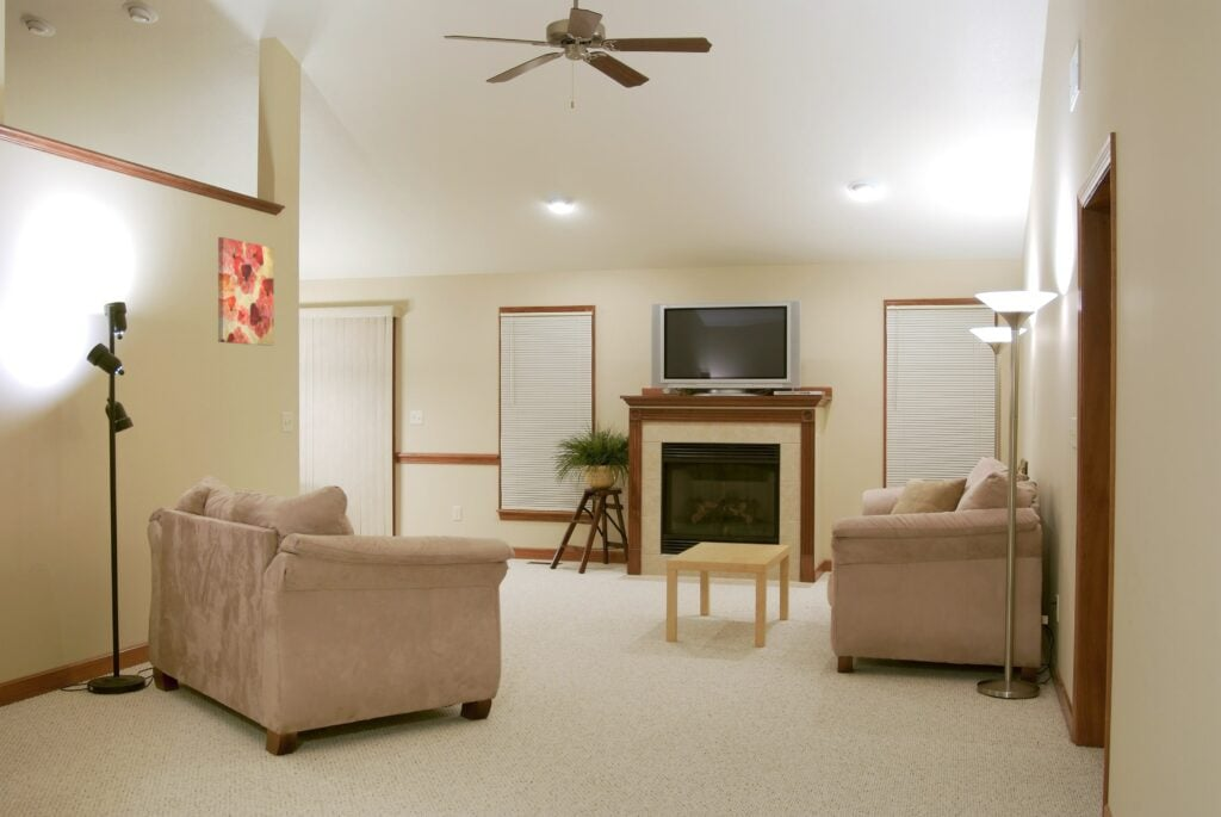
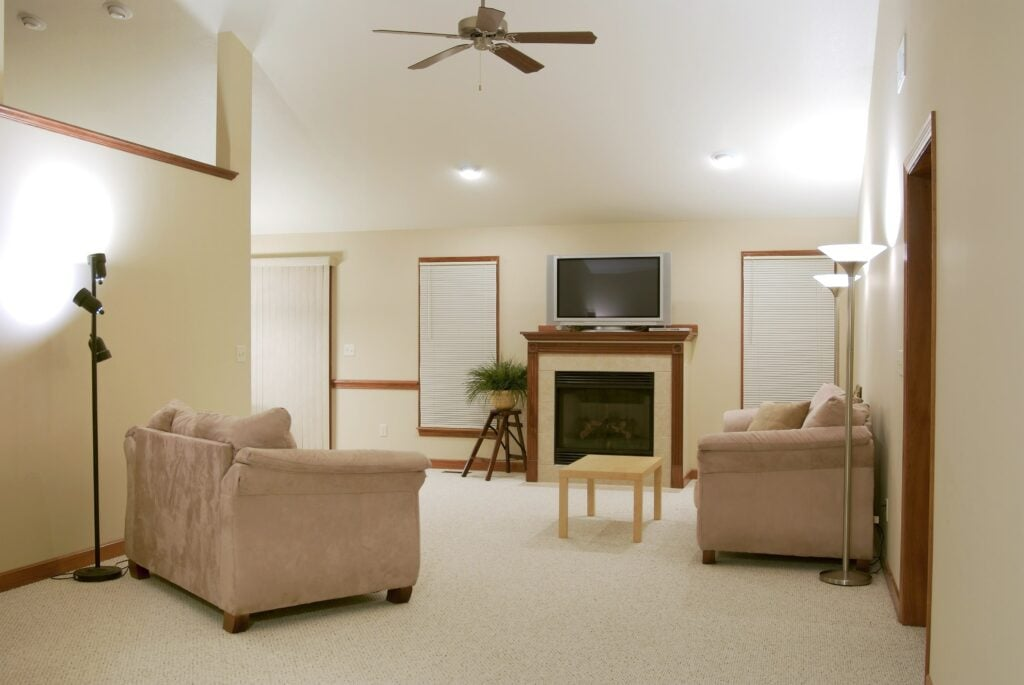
- wall art [217,236,275,347]
